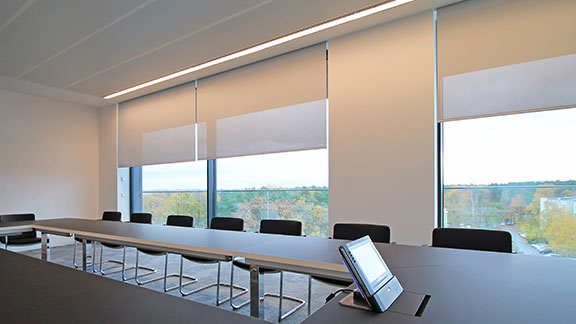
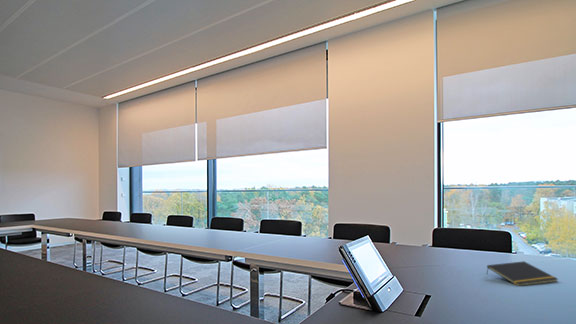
+ notepad [485,260,559,286]
